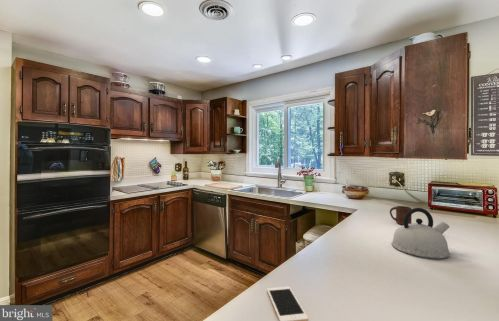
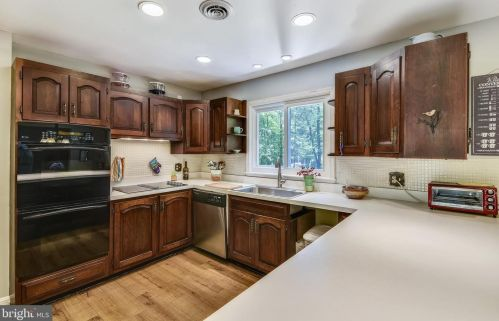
- kettle [391,207,451,259]
- cell phone [266,286,309,321]
- cup [389,205,413,226]
